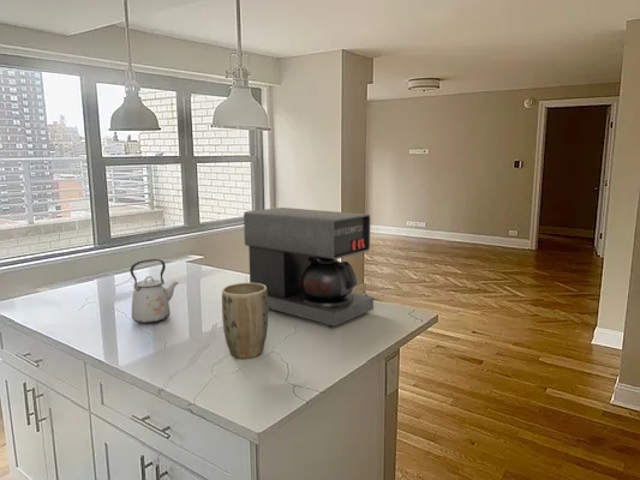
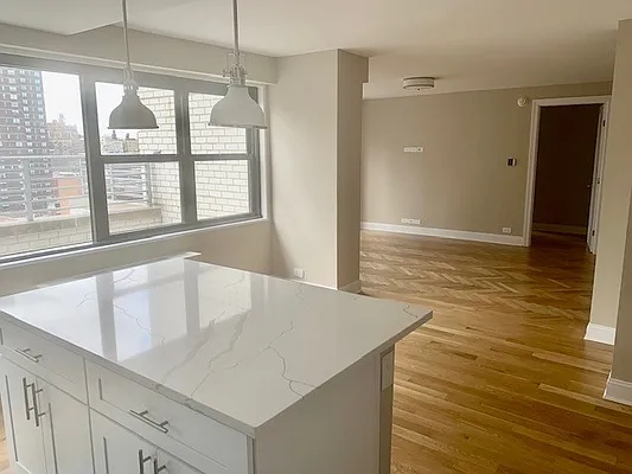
- kettle [128,258,179,325]
- plant pot [221,282,269,360]
- coffee maker [243,206,375,329]
